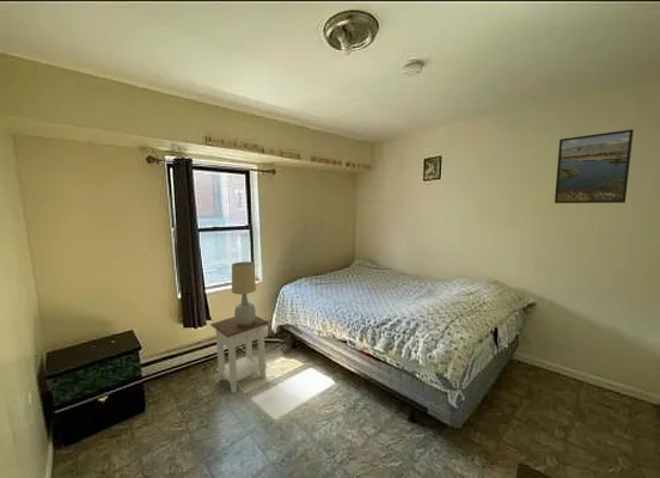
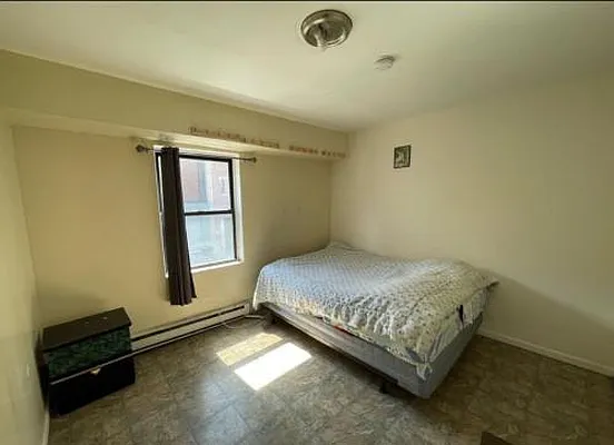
- table lamp [231,261,257,326]
- nightstand [209,314,270,394]
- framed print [554,128,635,204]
